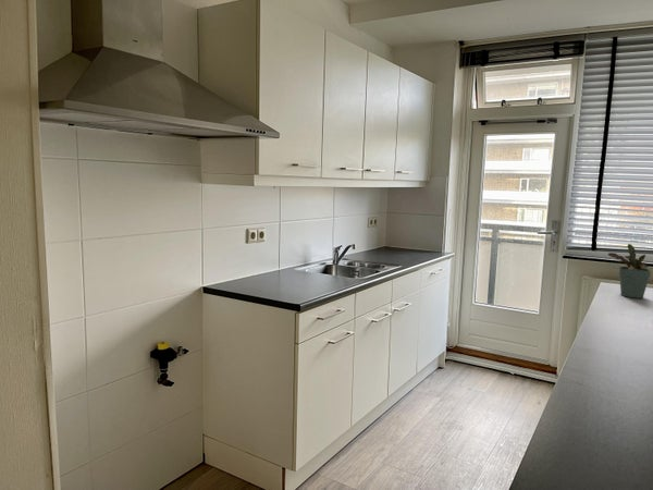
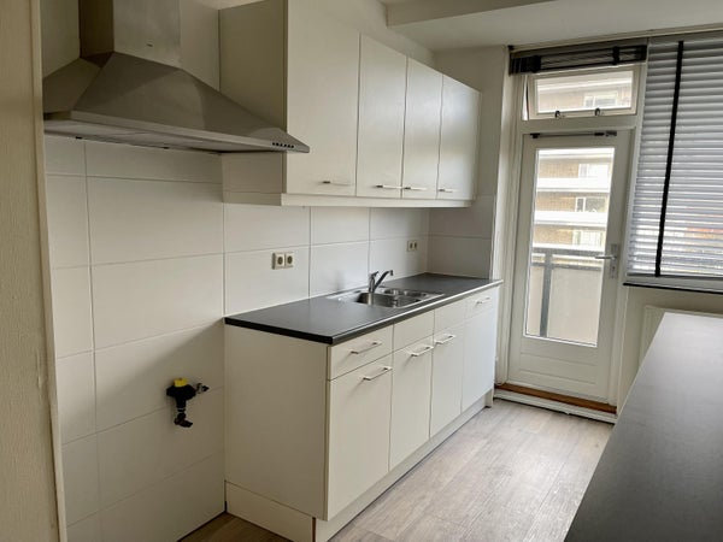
- potted plant [607,243,652,299]
